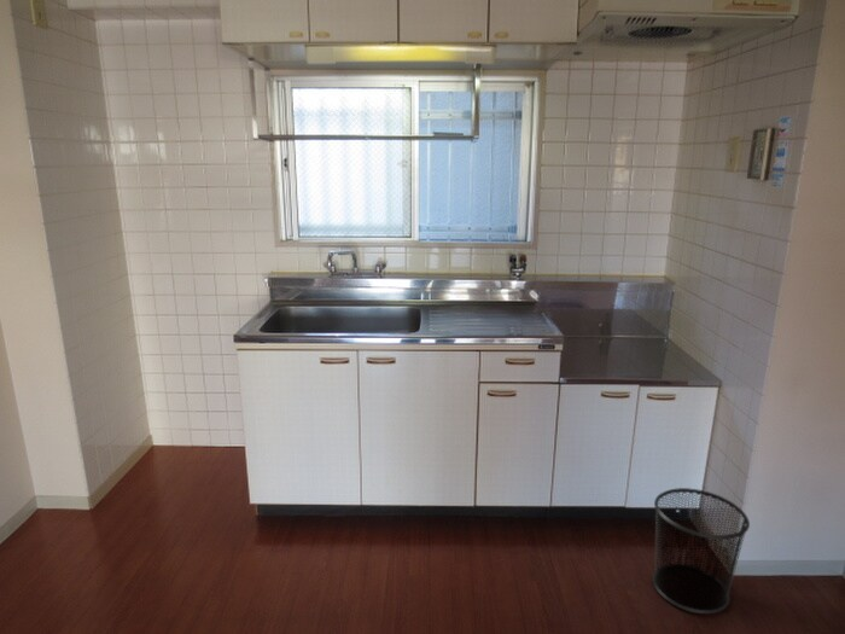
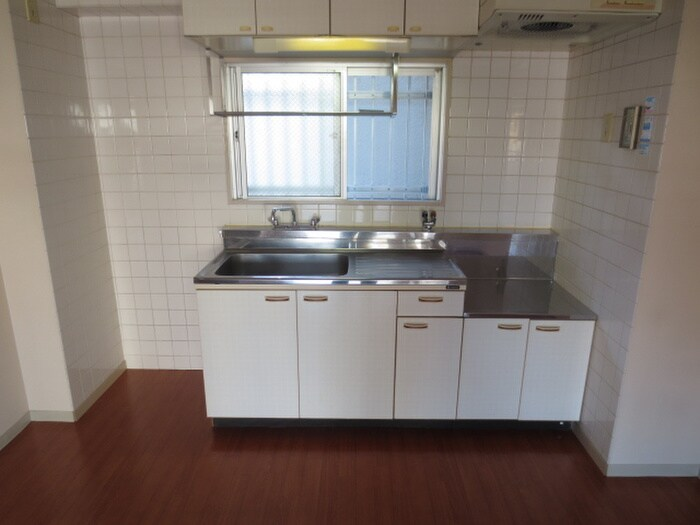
- trash can [652,487,751,615]
